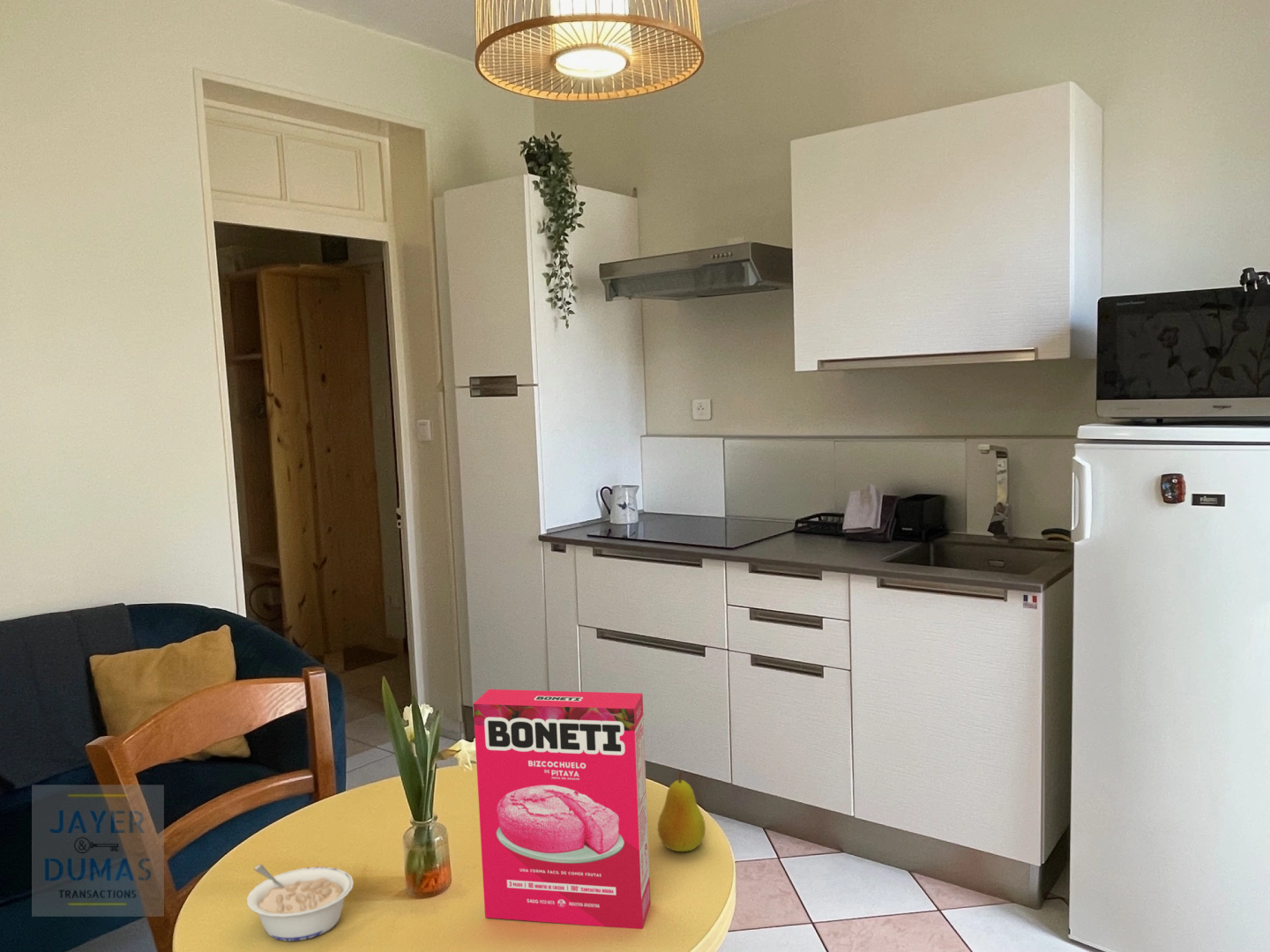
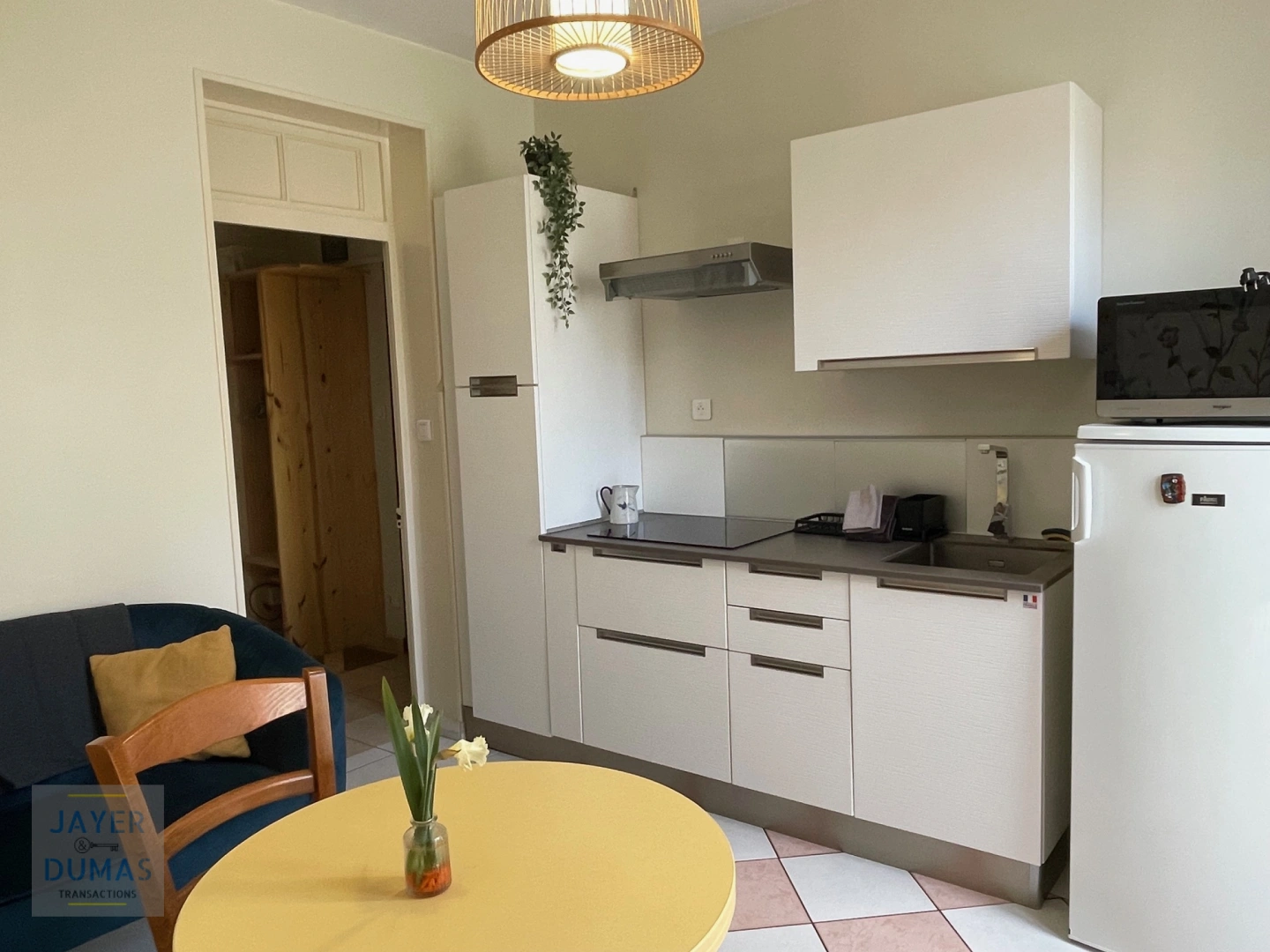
- cereal box [473,688,652,930]
- fruit [657,770,706,852]
- legume [246,864,355,942]
